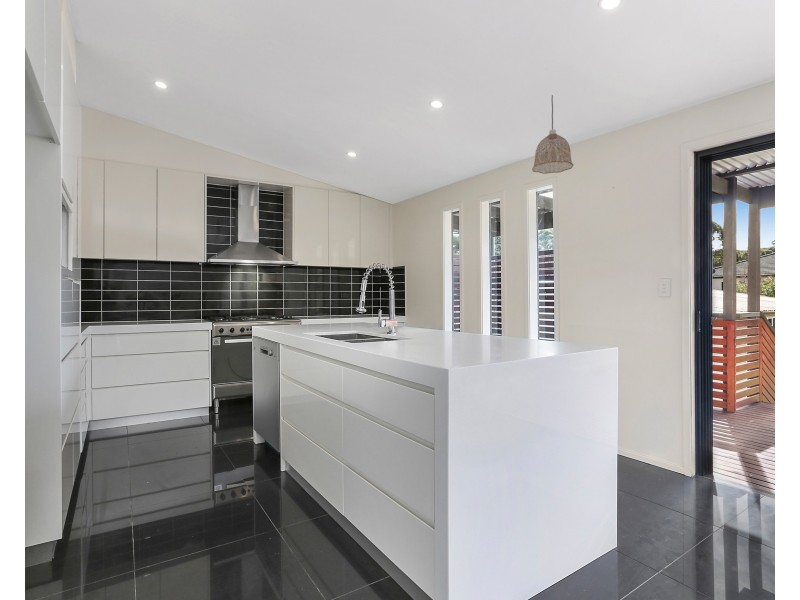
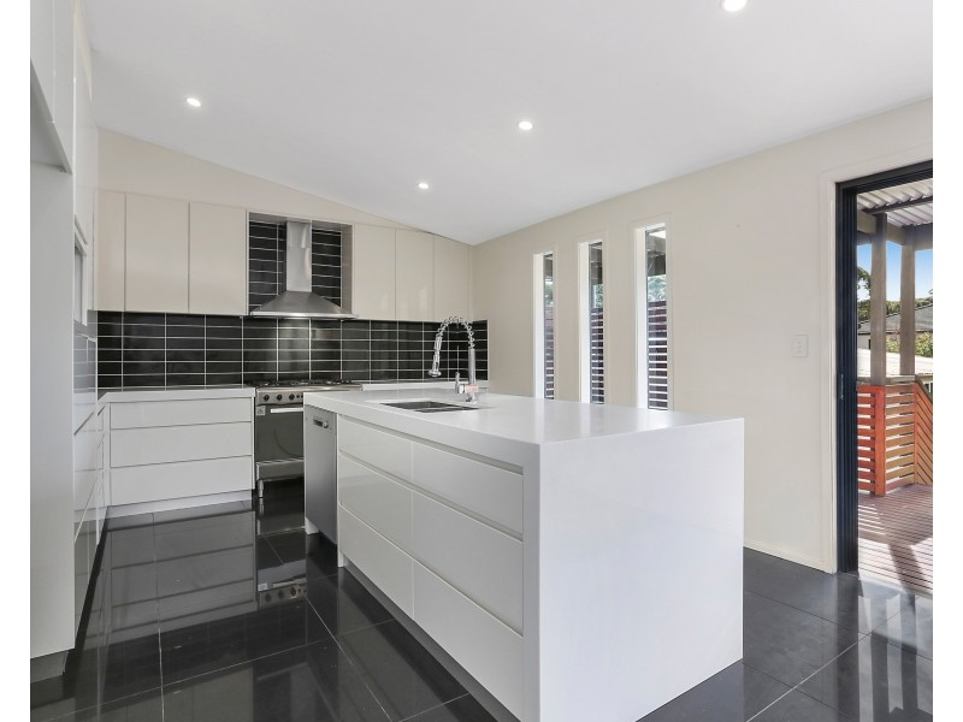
- pendant lamp [531,94,574,175]
